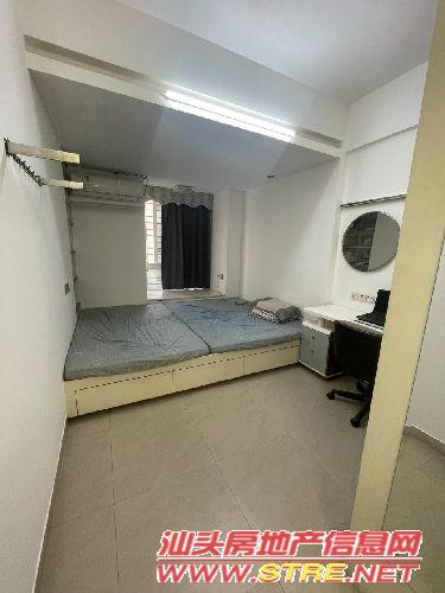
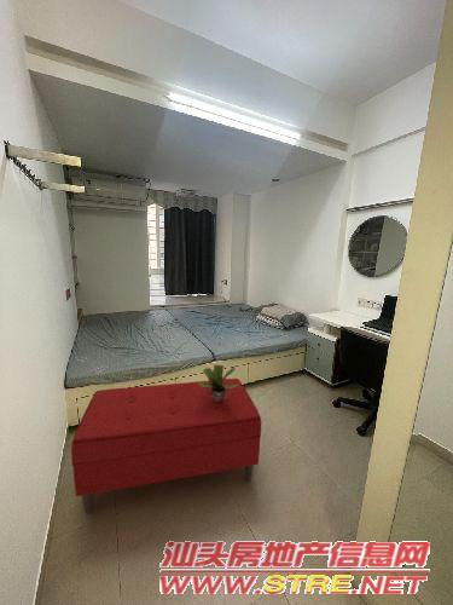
+ potted plant [198,364,238,403]
+ bench [70,378,262,514]
